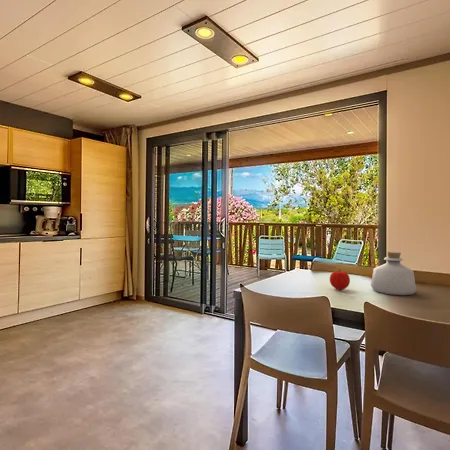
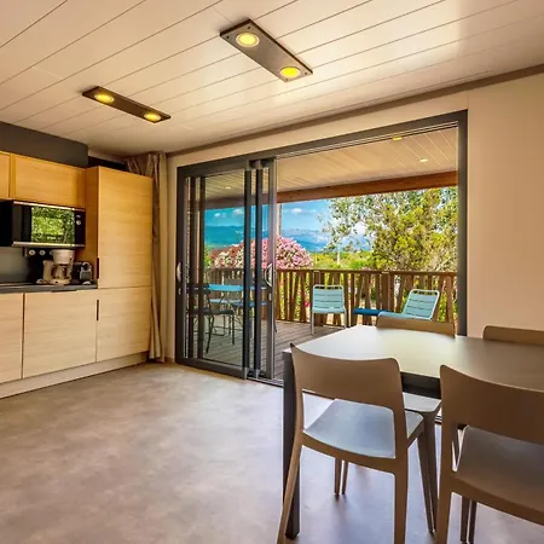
- bottle [370,251,417,296]
- fruit [329,268,351,291]
